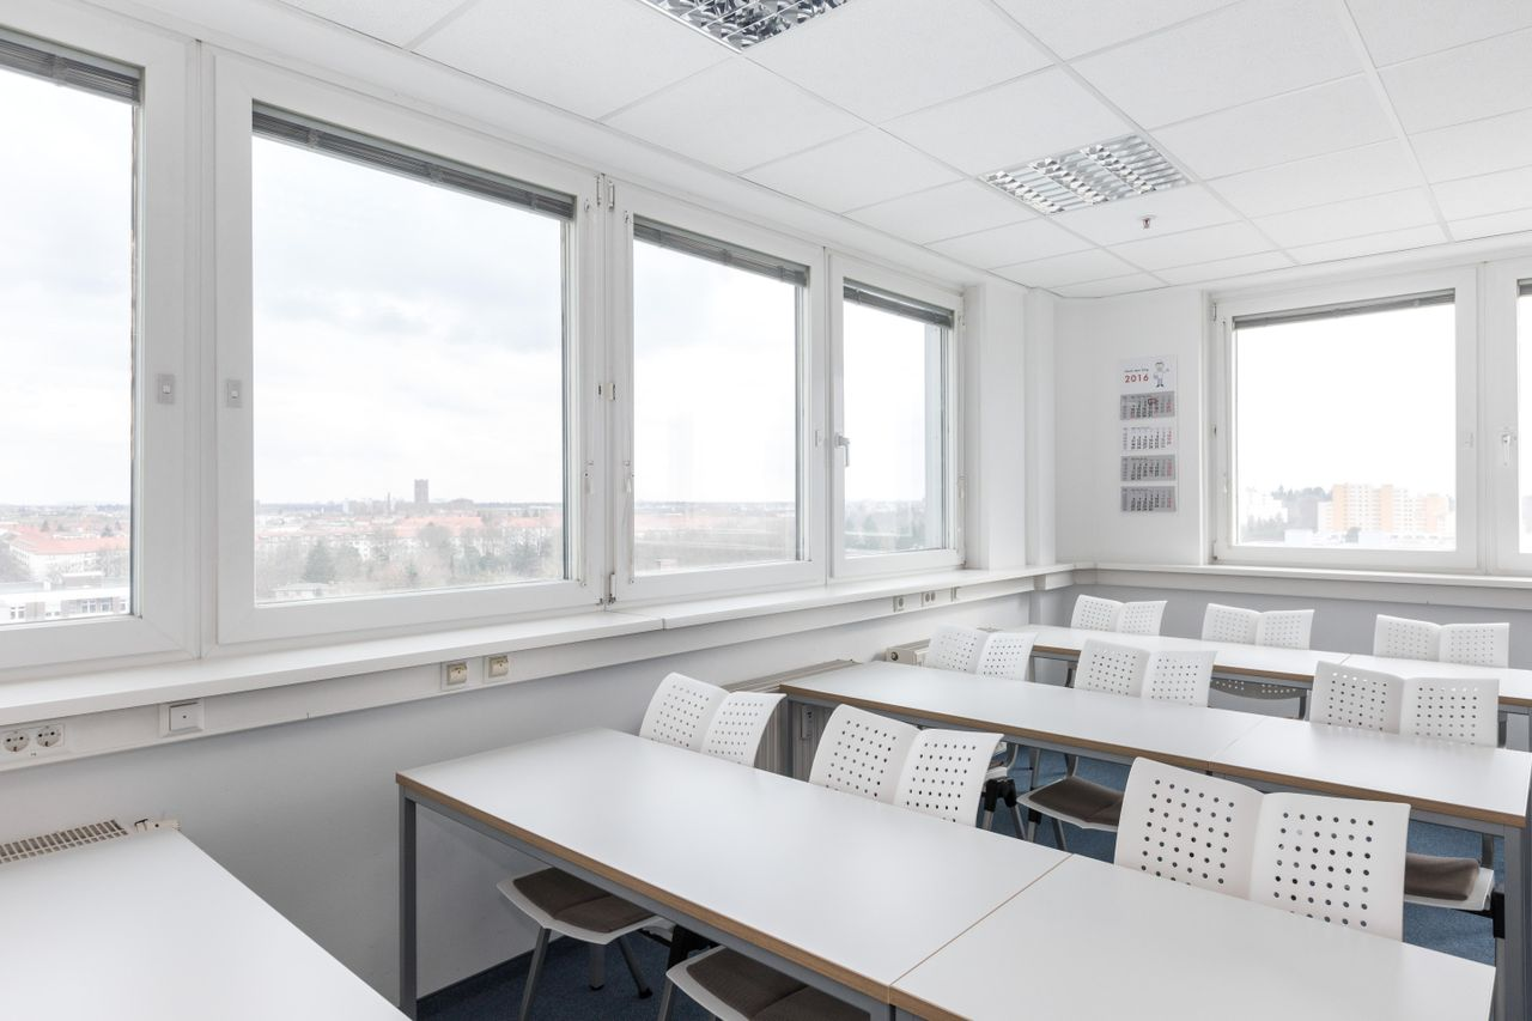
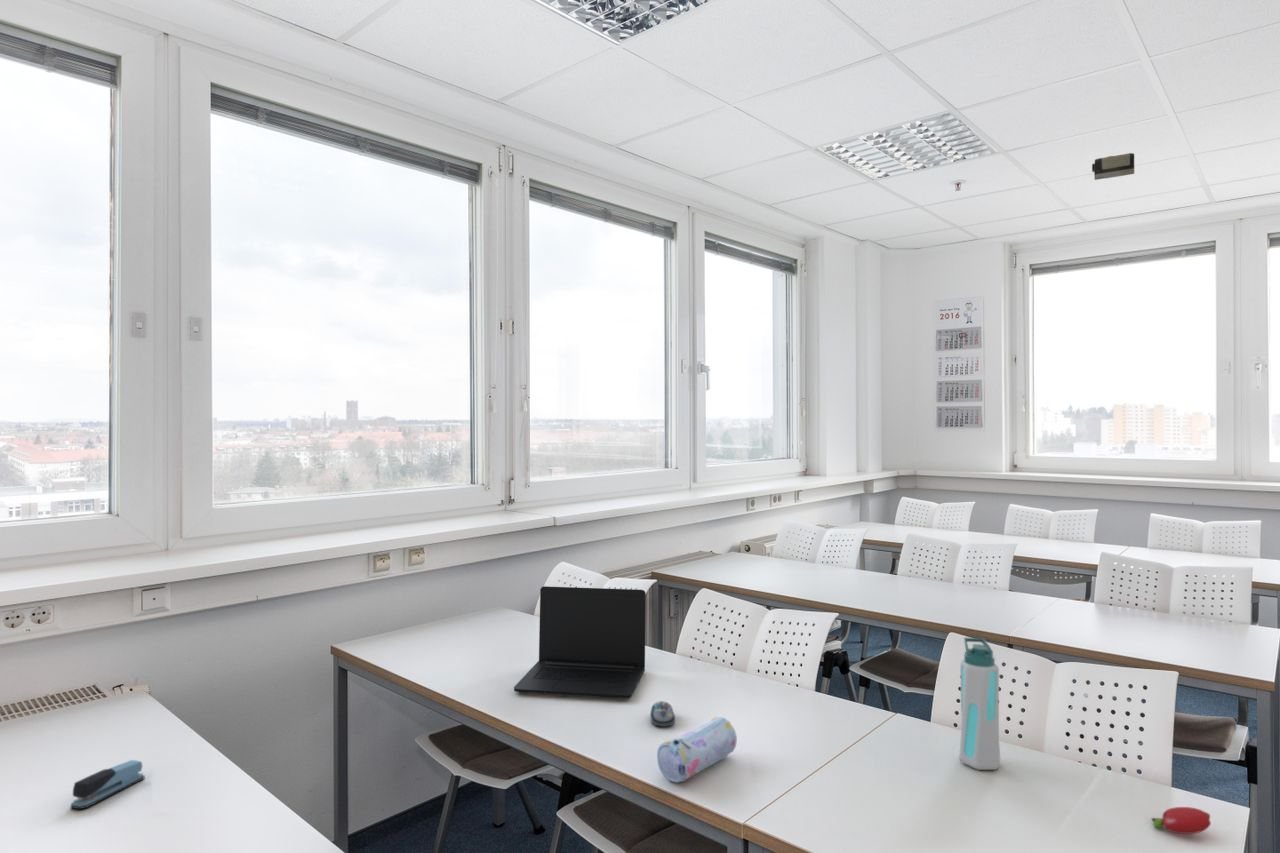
+ pencil case [656,716,738,783]
+ computer mouse [650,700,676,728]
+ fruit [1150,806,1212,835]
+ laptop [513,585,647,699]
+ stapler [70,759,145,810]
+ projector [1091,152,1135,181]
+ water bottle [958,637,1001,771]
